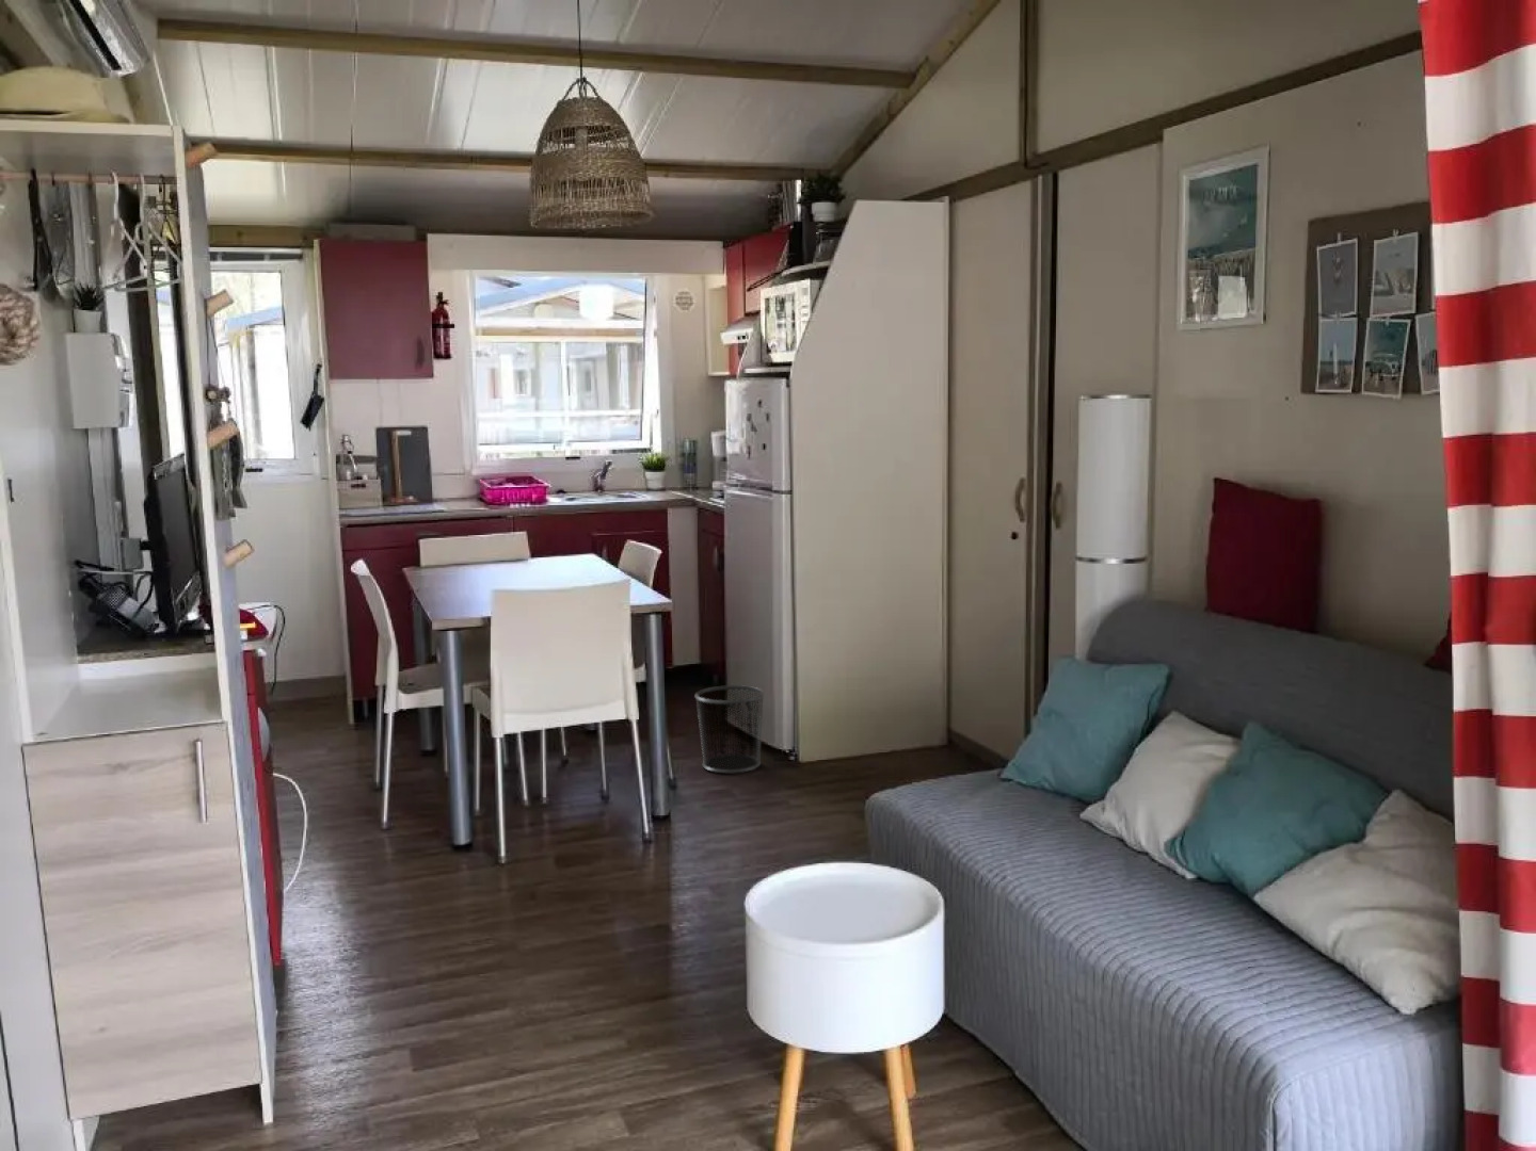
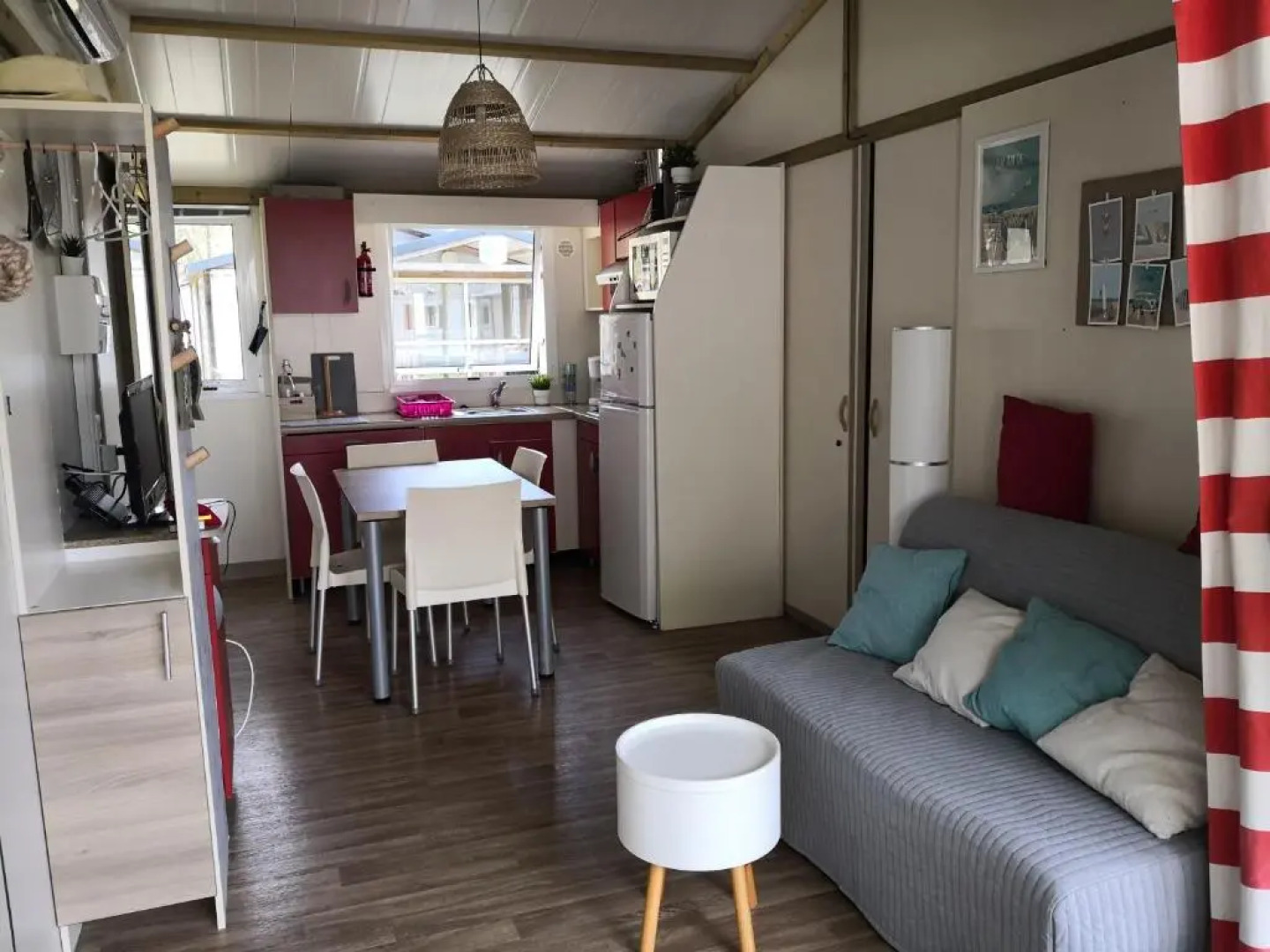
- waste bin [693,684,764,774]
